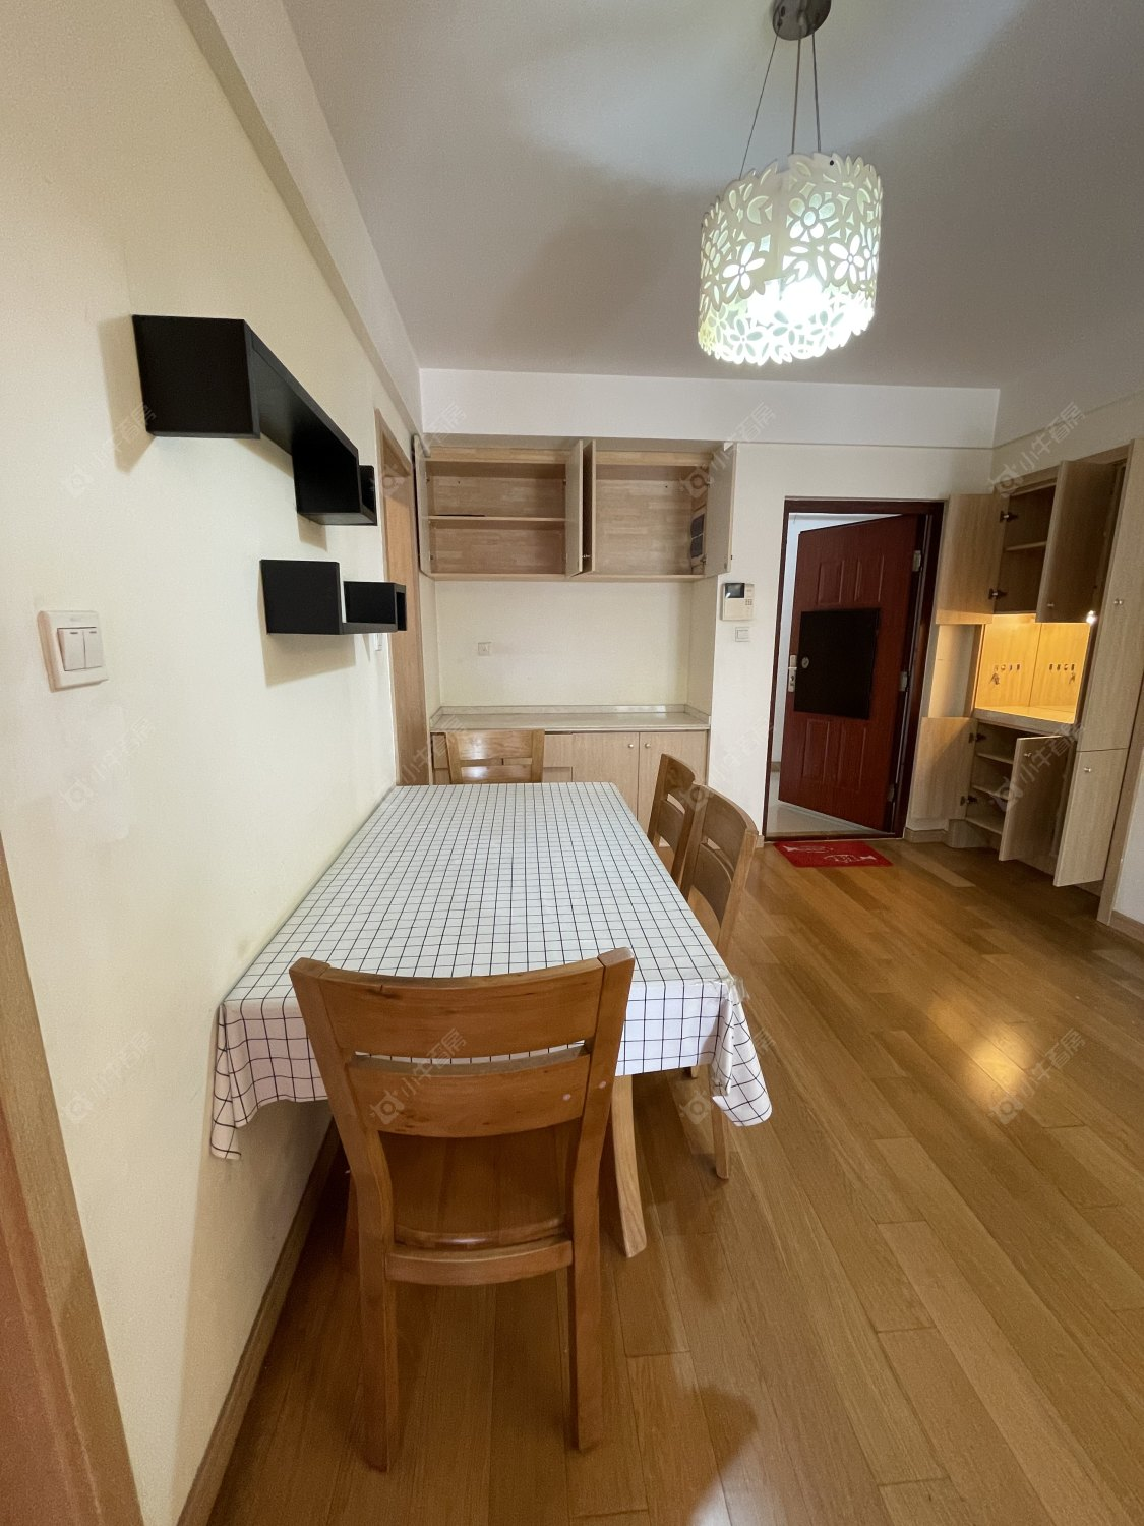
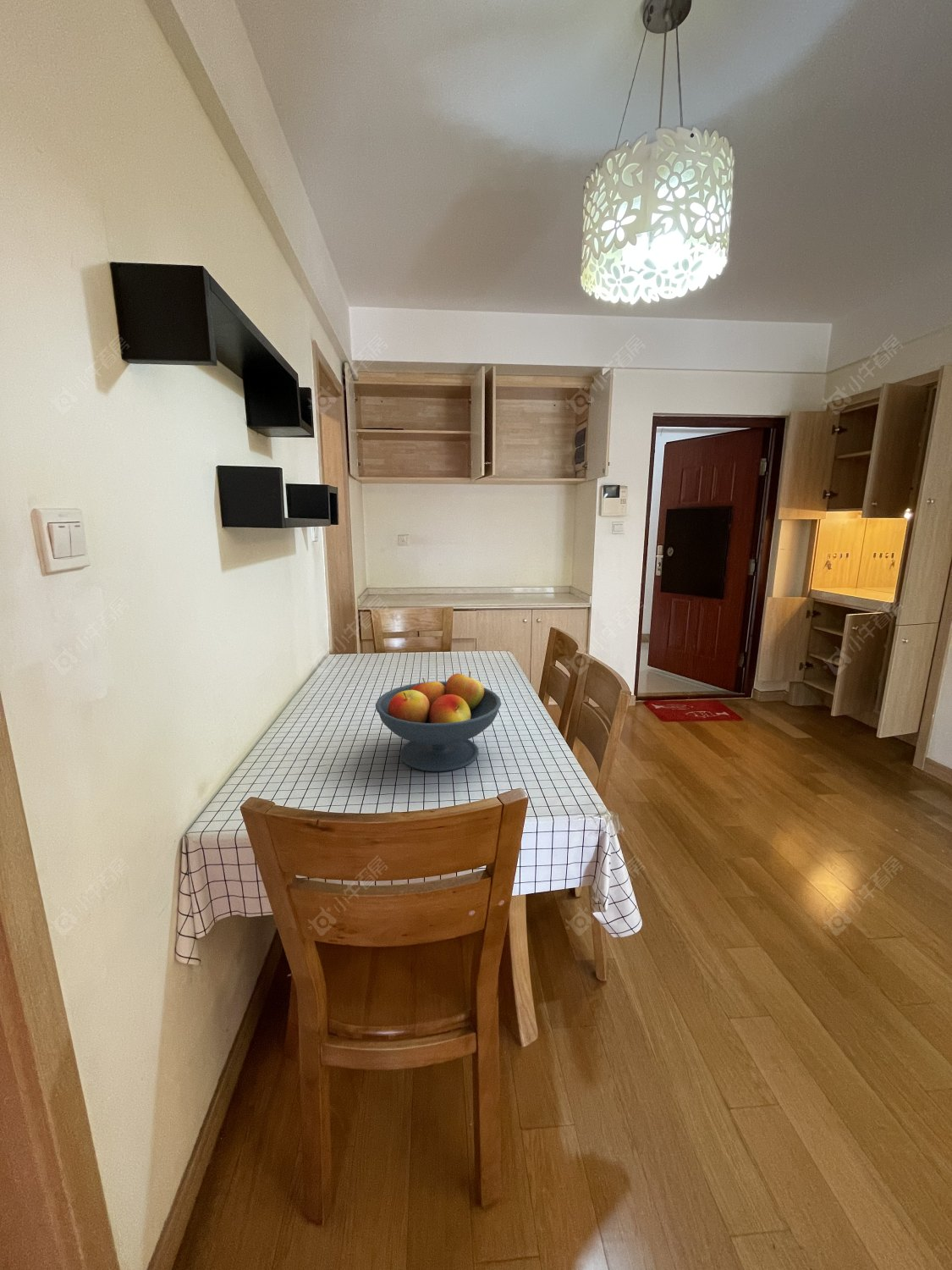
+ fruit bowl [375,671,502,772]
